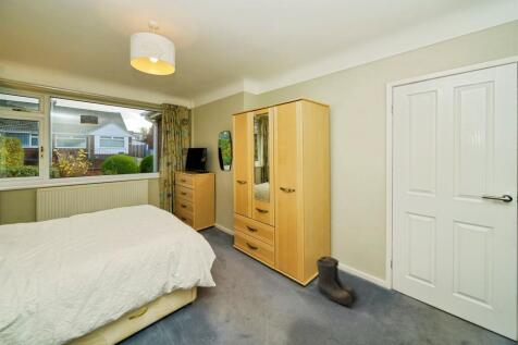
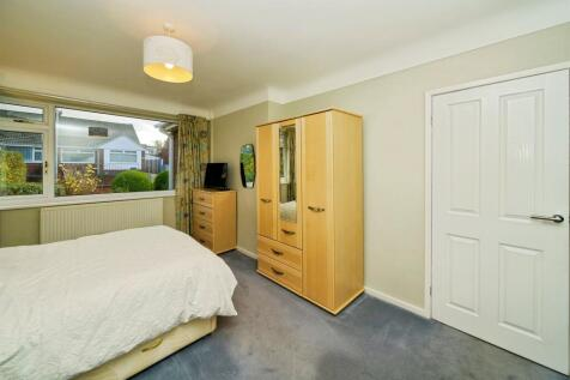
- boots [316,255,358,307]
